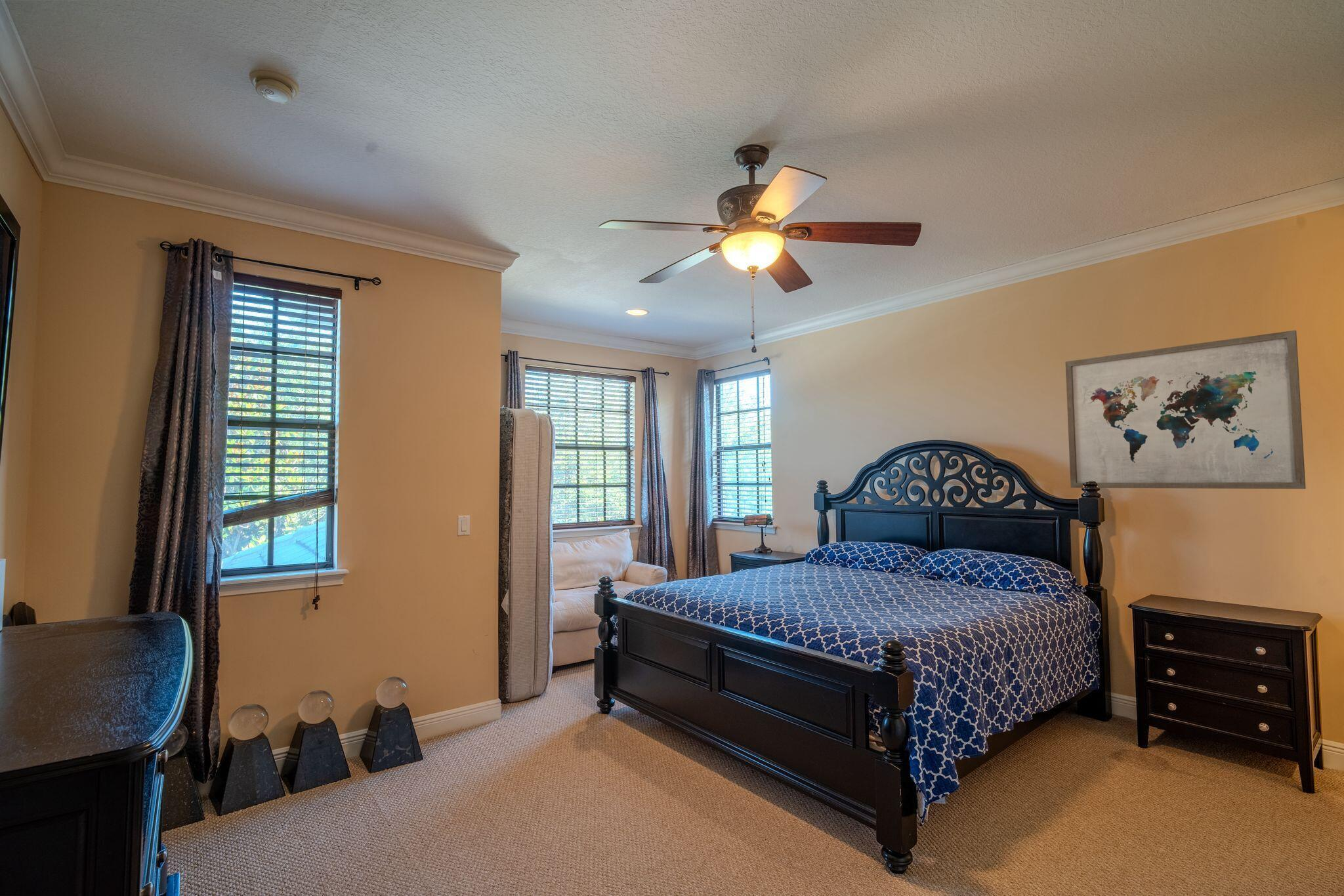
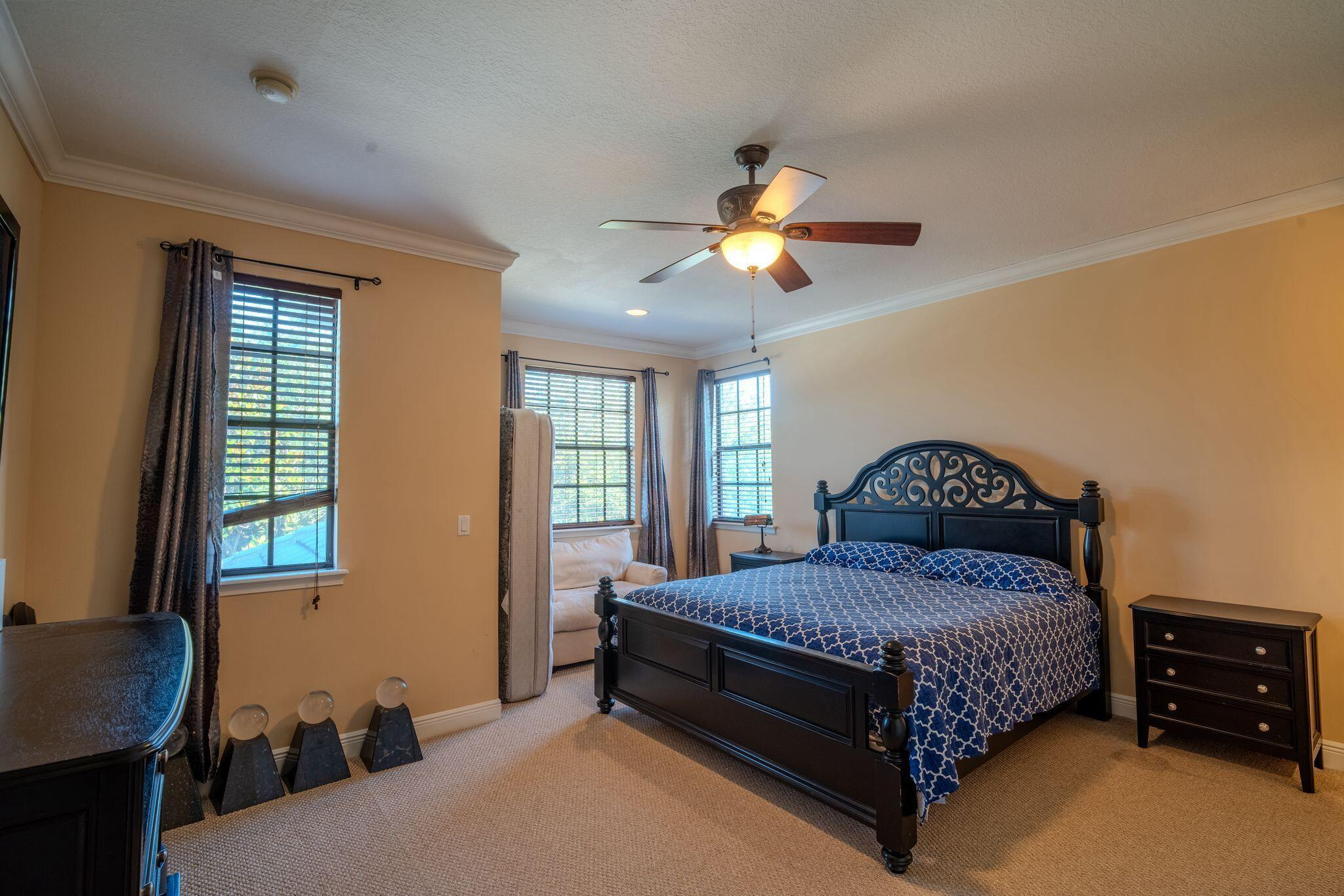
- wall art [1065,330,1307,489]
